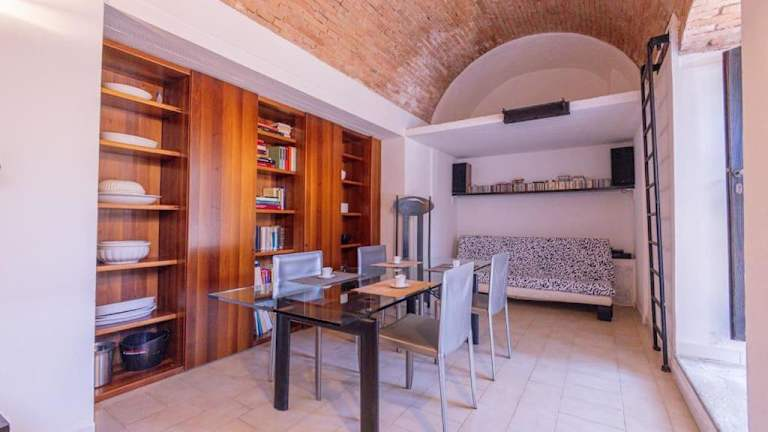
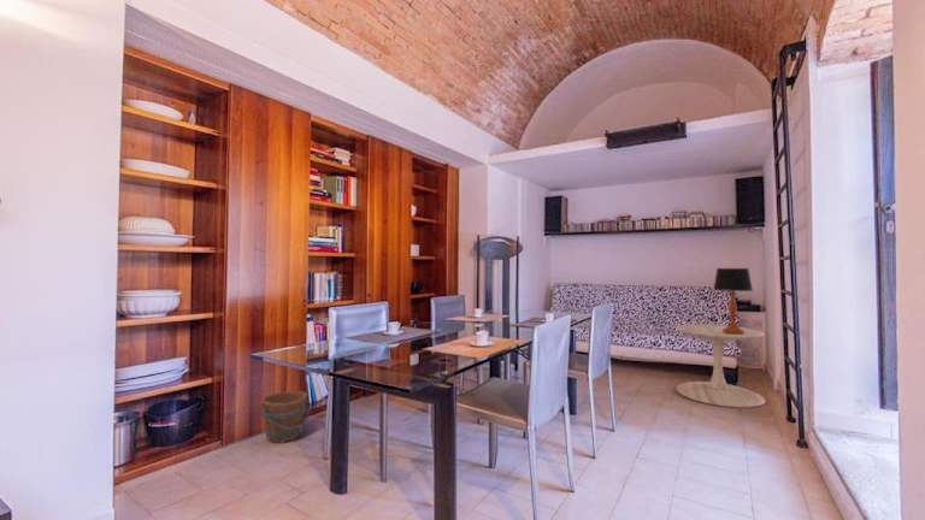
+ bucket [260,390,310,444]
+ side table [674,323,766,409]
+ table lamp [712,267,754,333]
